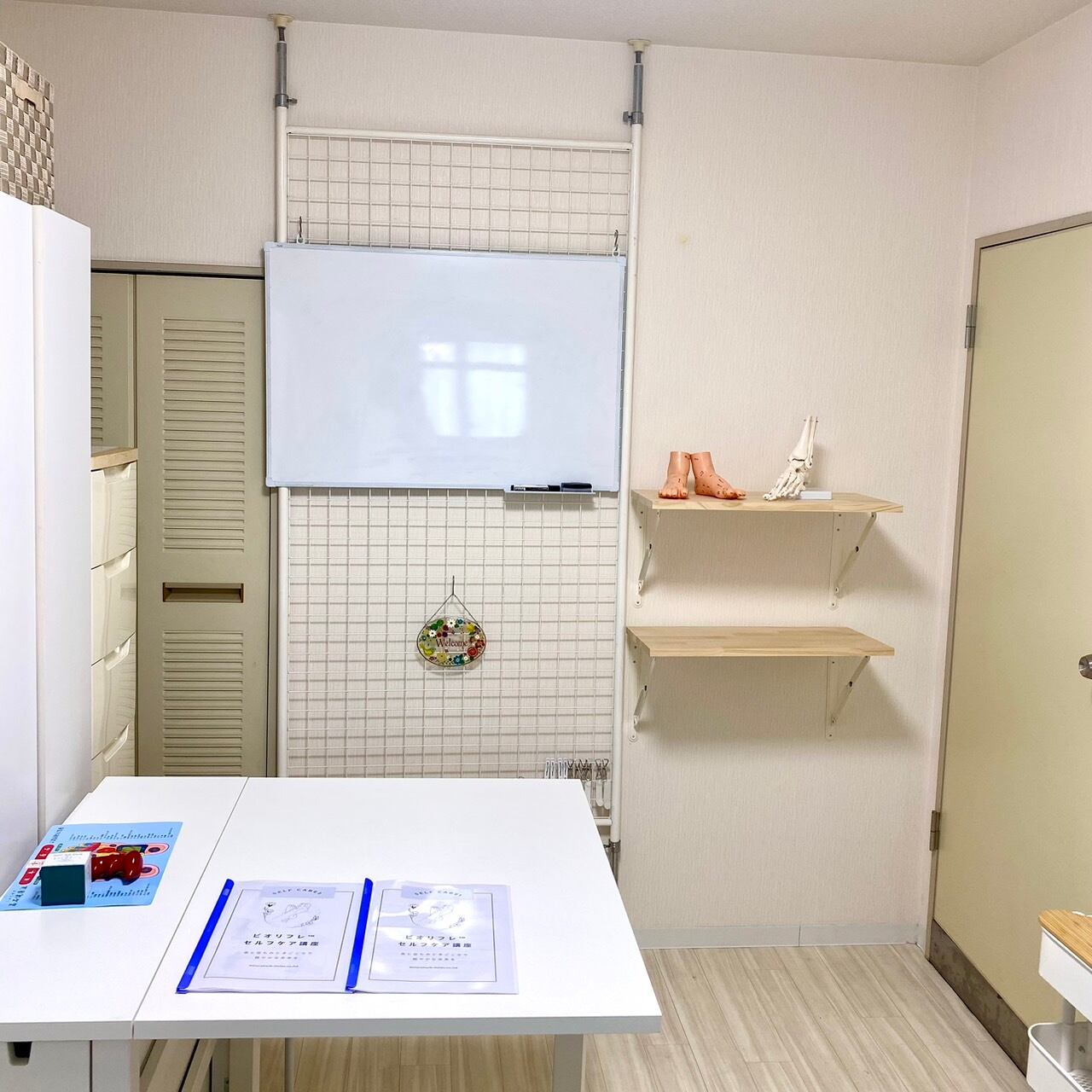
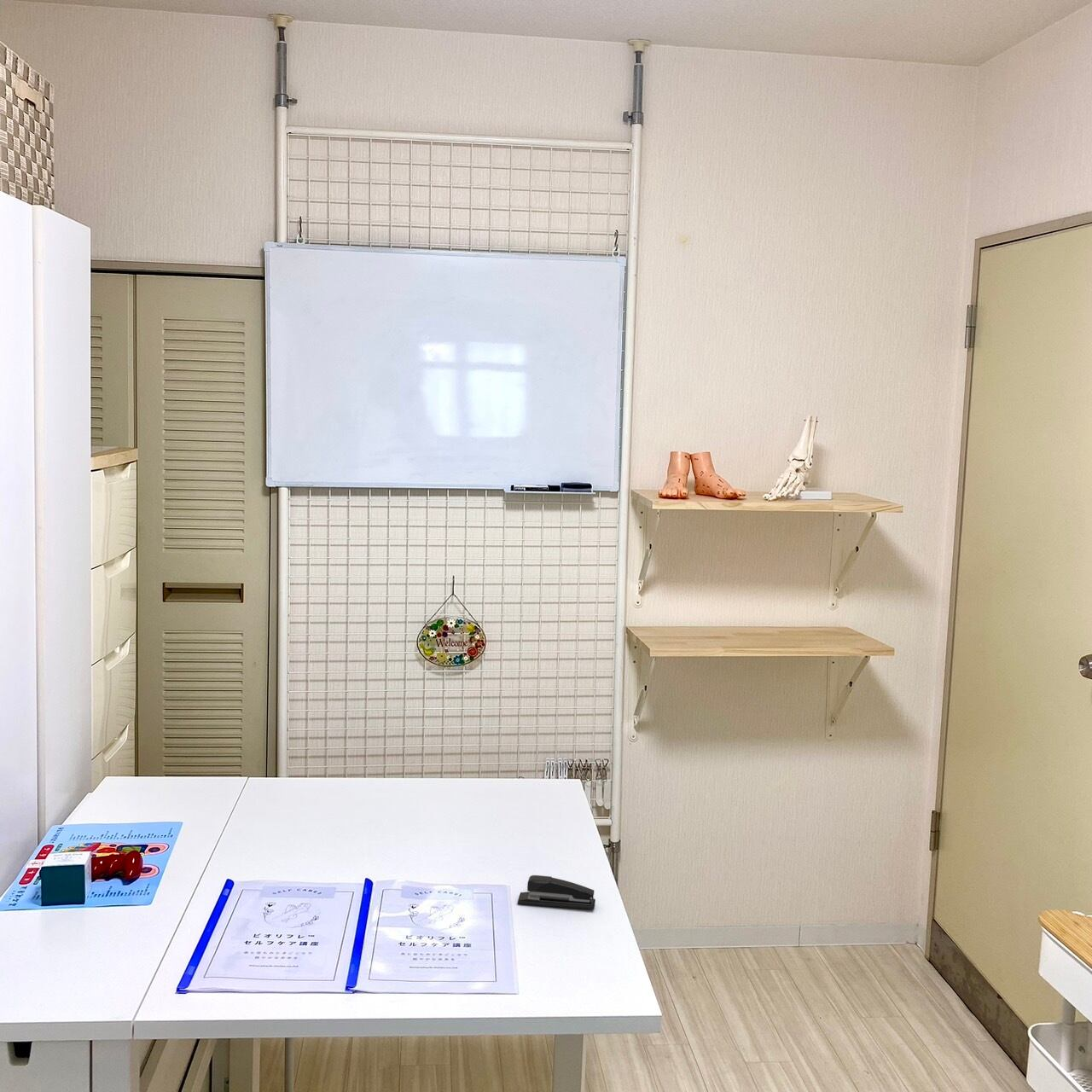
+ stapler [517,874,596,910]
